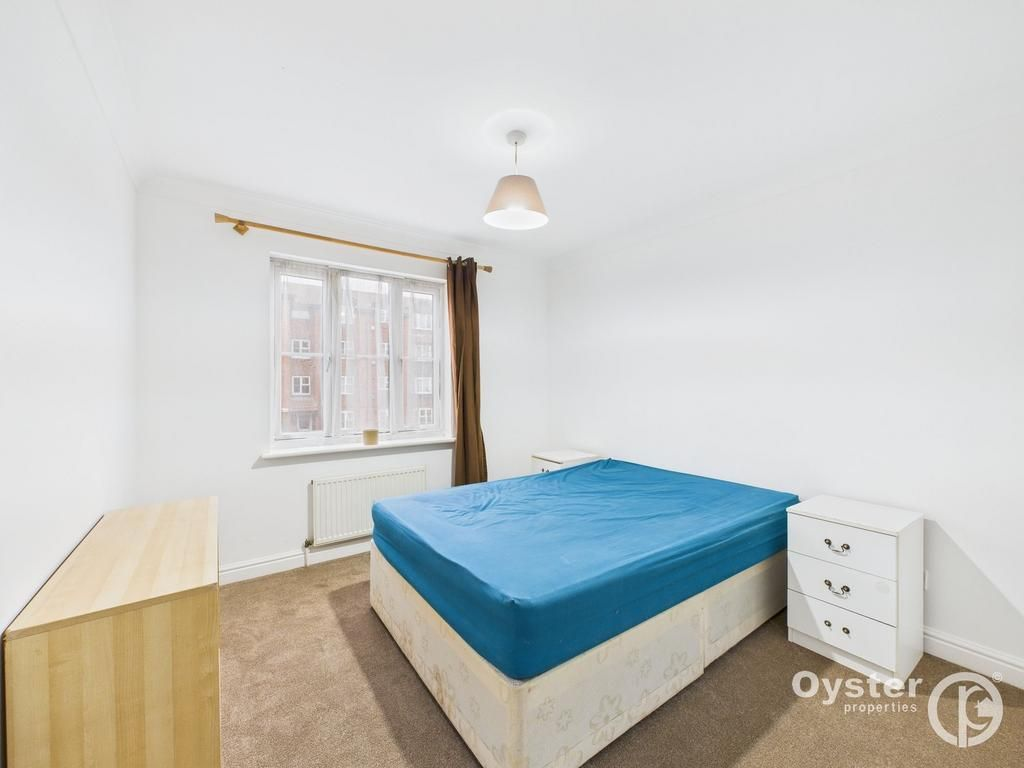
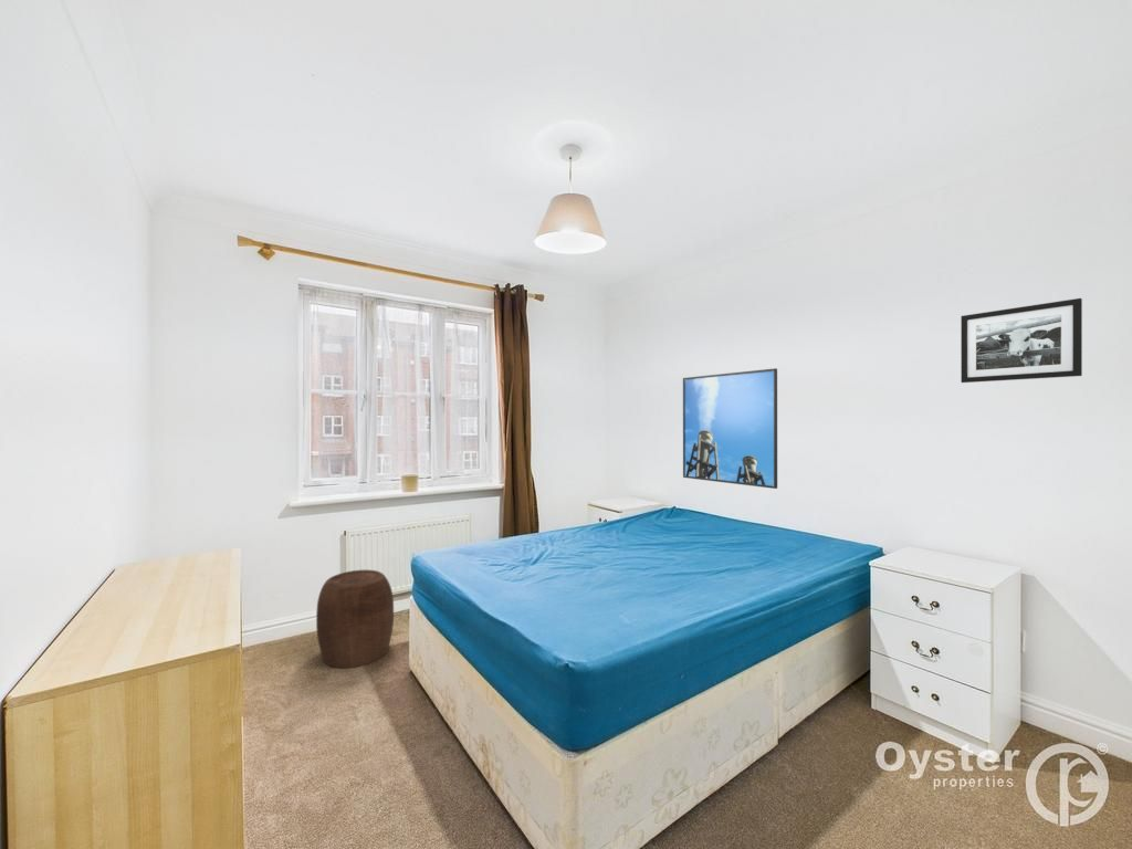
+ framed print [682,367,778,490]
+ picture frame [960,297,1083,384]
+ stool [315,568,395,669]
